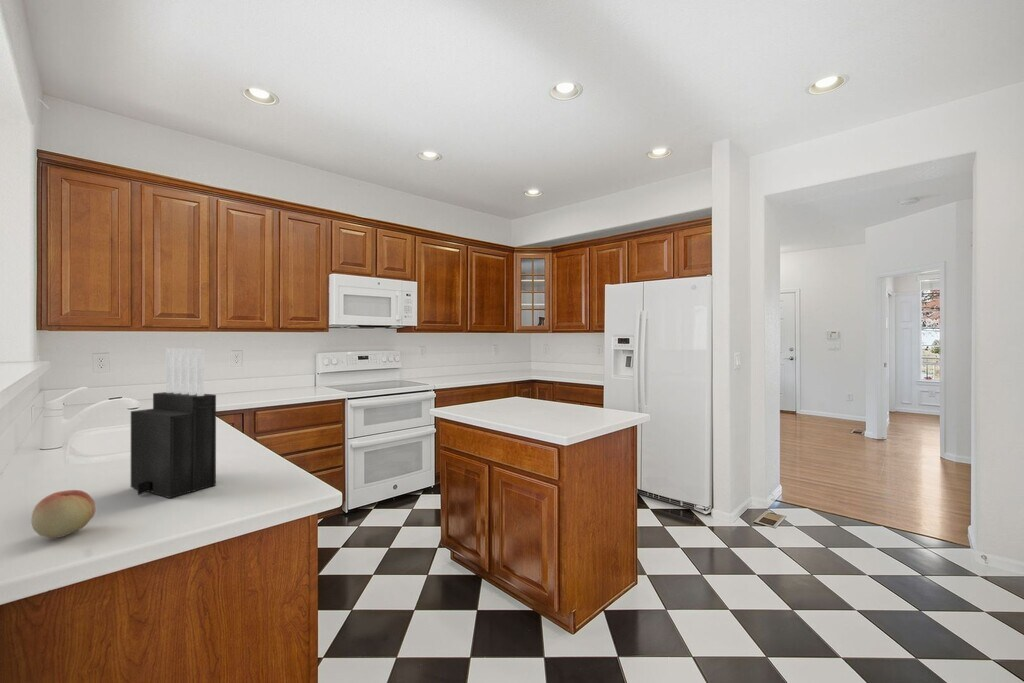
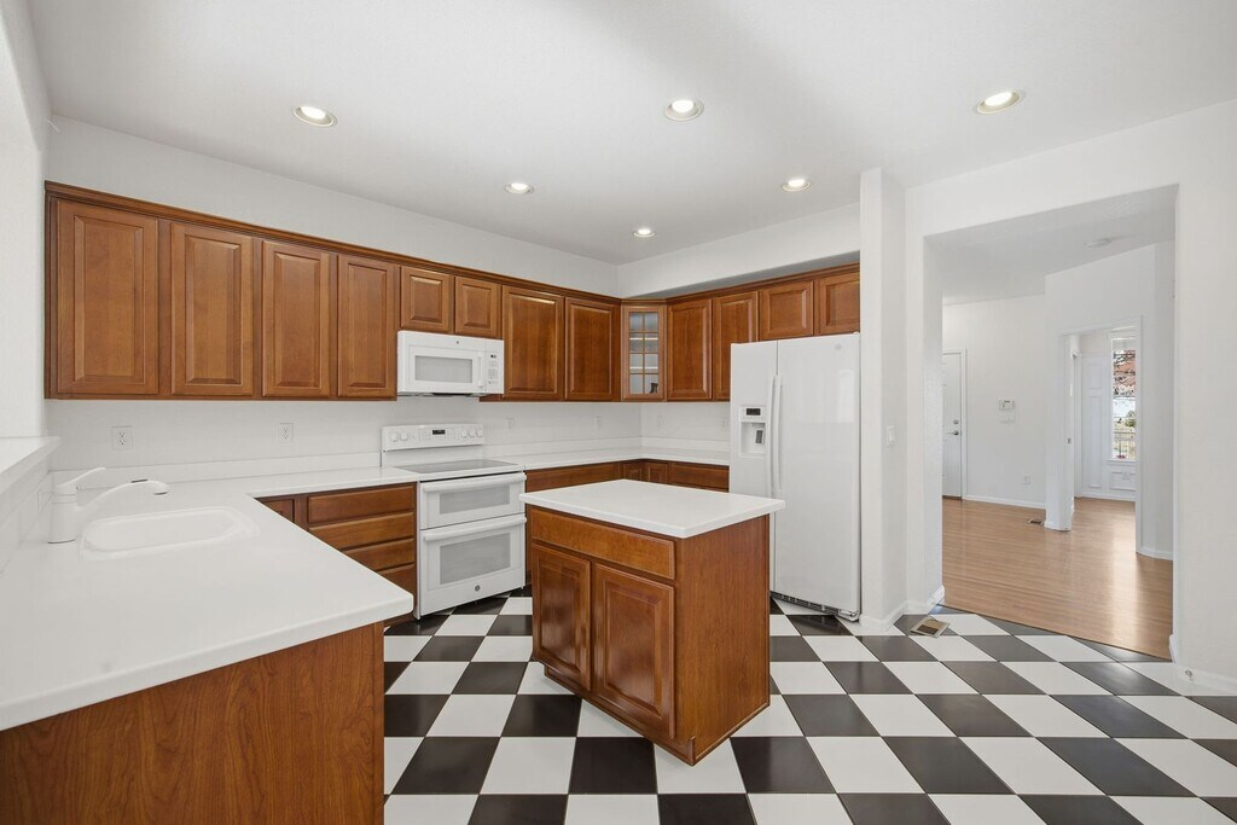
- knife block [130,347,217,499]
- fruit [30,489,96,539]
